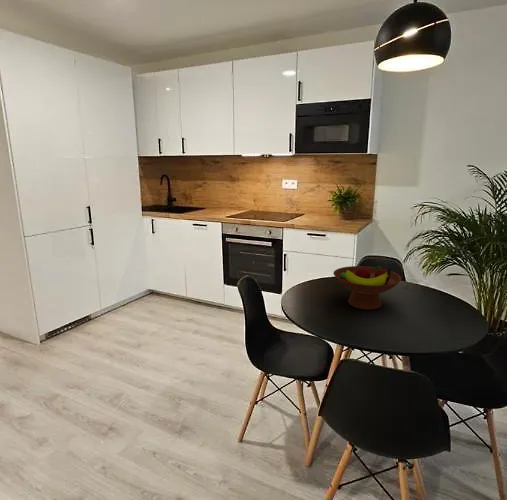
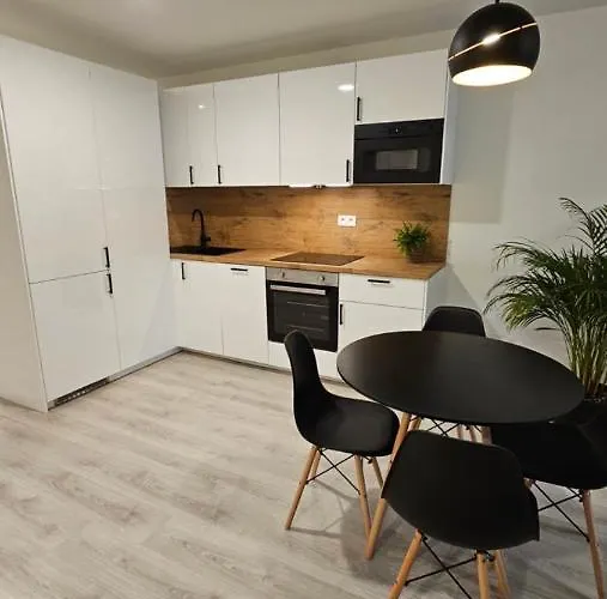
- fruit bowl [333,265,403,311]
